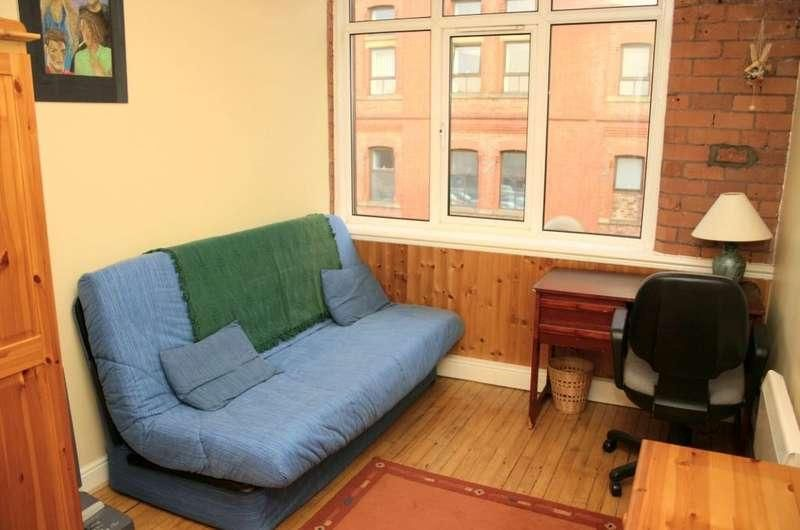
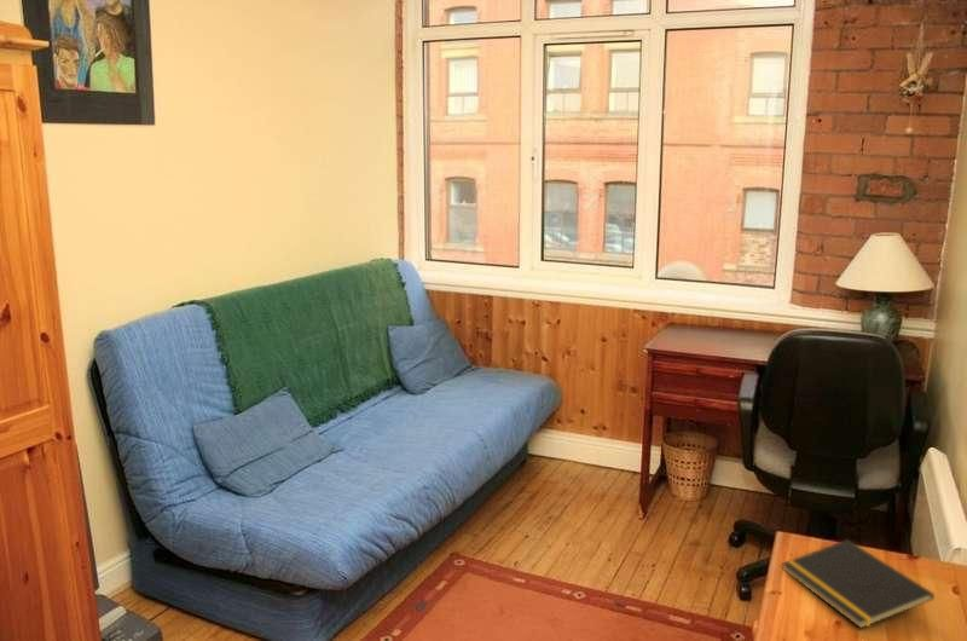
+ notepad [781,538,936,630]
